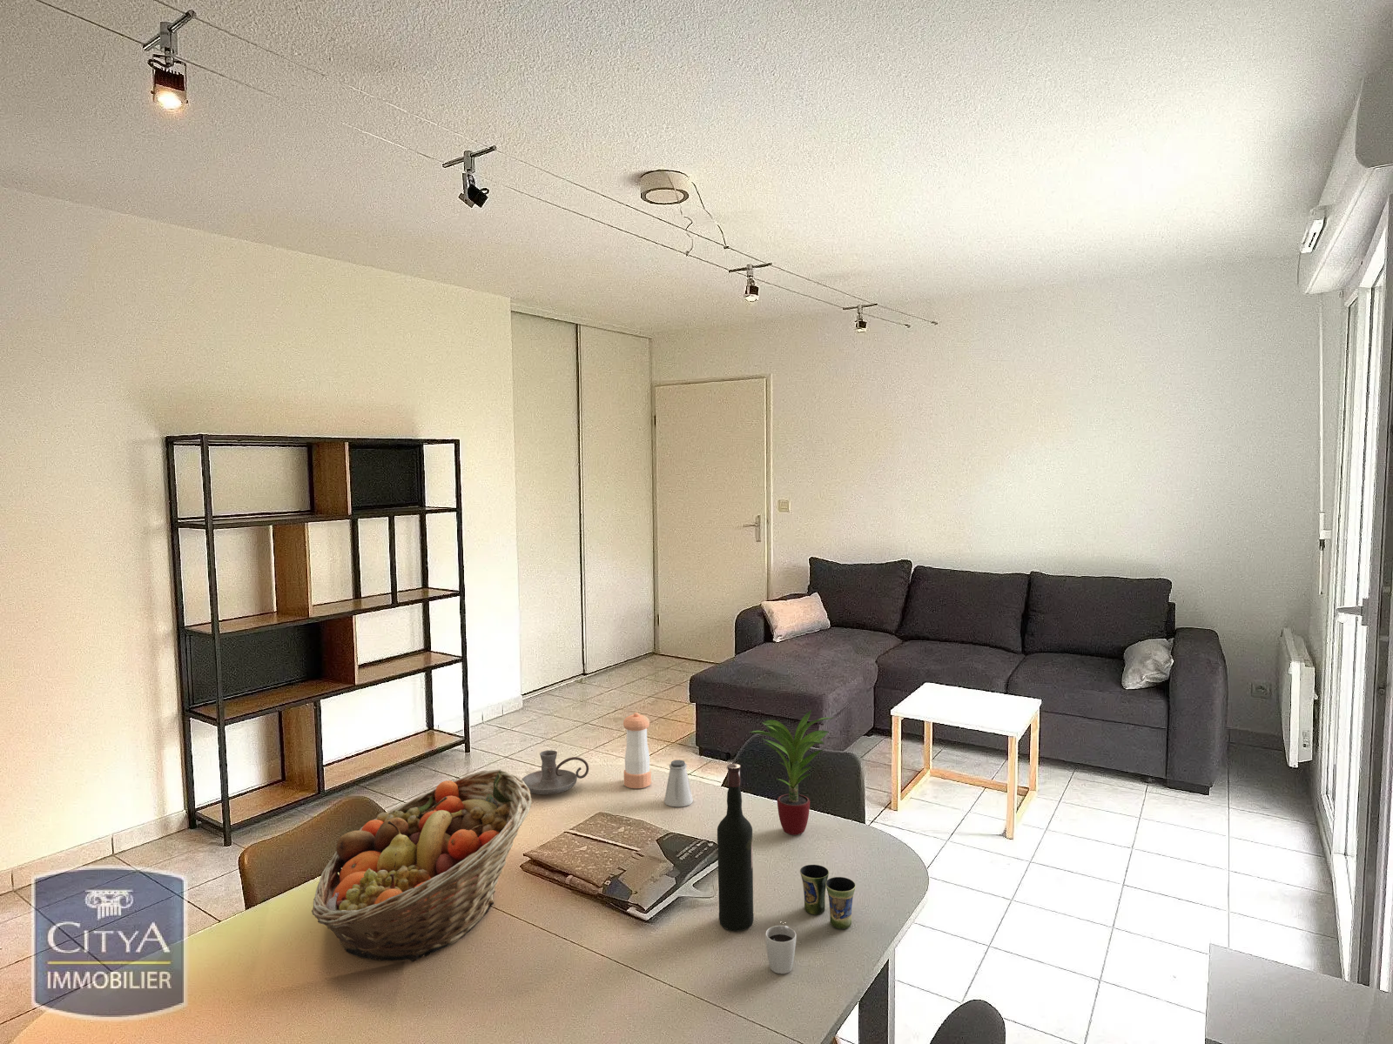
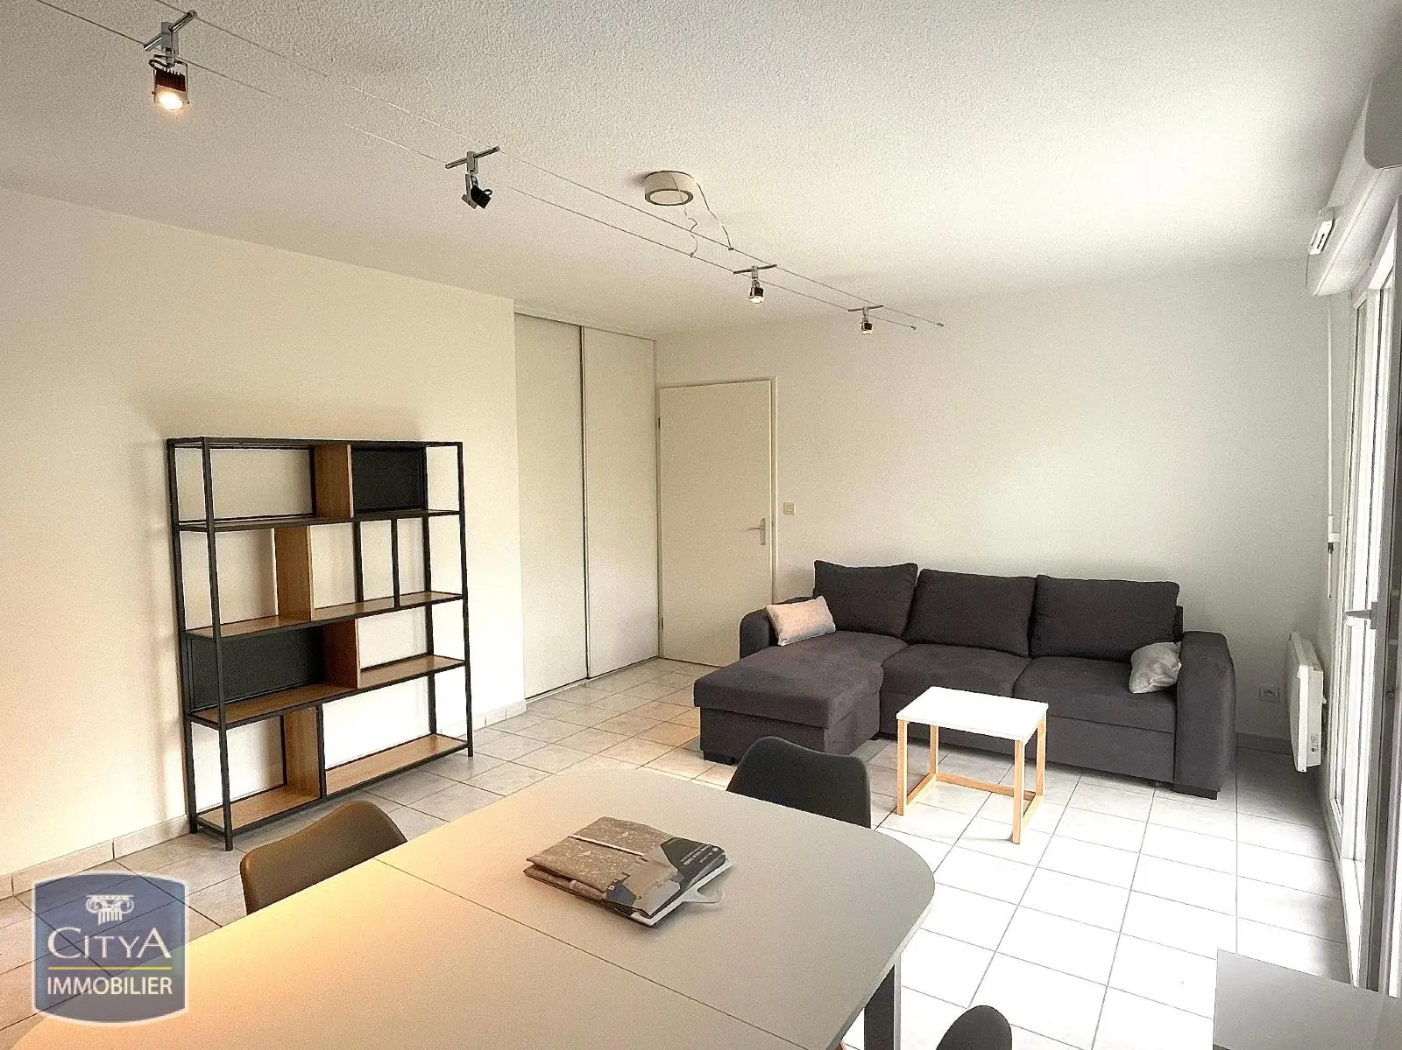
- potted plant [749,710,835,836]
- candle holder [521,749,589,795]
- cup [765,924,796,975]
- cup [800,864,857,930]
- wine bottle [716,763,755,932]
- saltshaker [664,759,694,807]
- pepper shaker [623,712,653,790]
- fruit basket [310,769,534,962]
